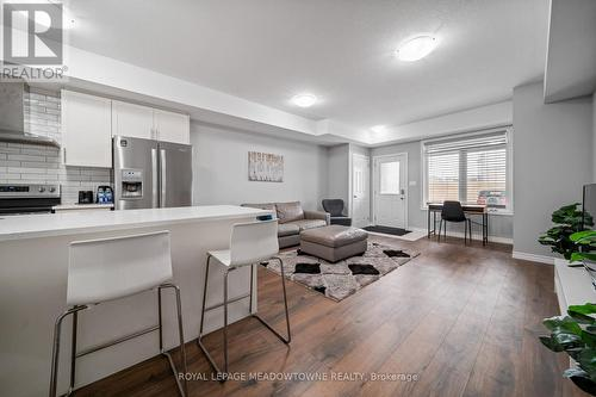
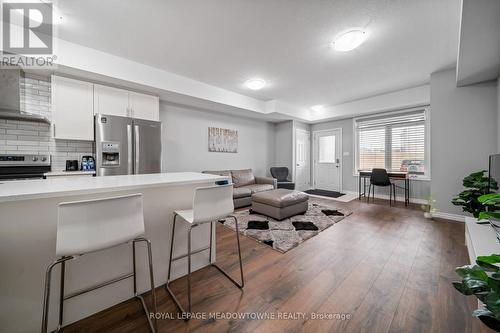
+ potted plant [421,193,442,219]
